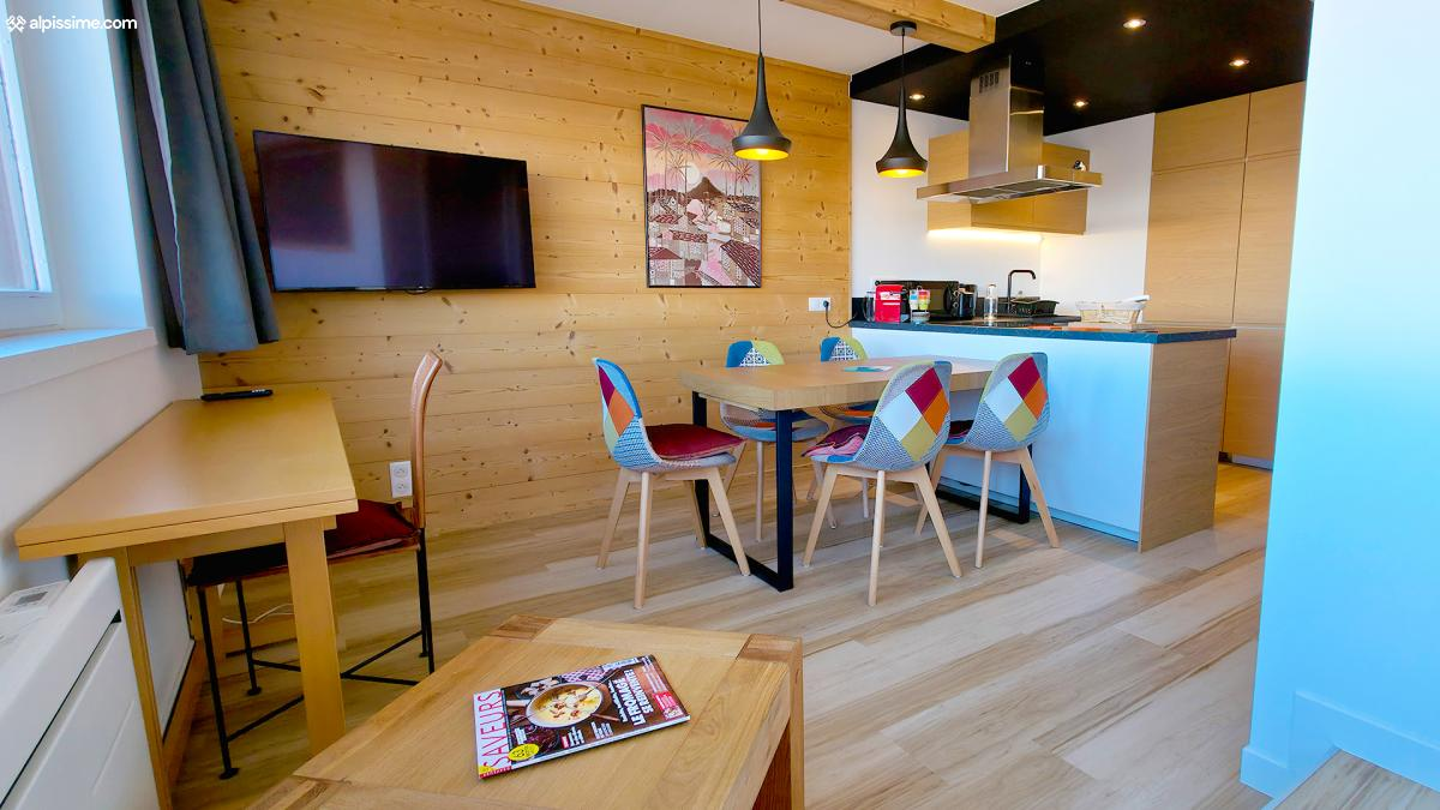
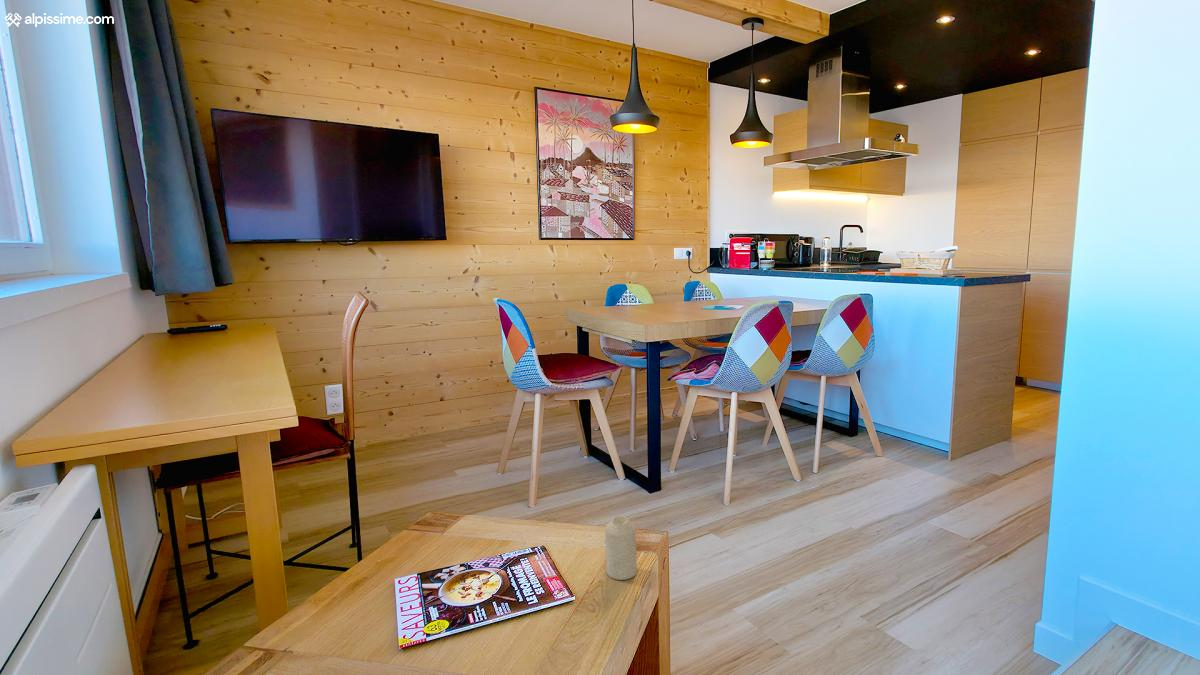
+ candle [604,515,638,581]
